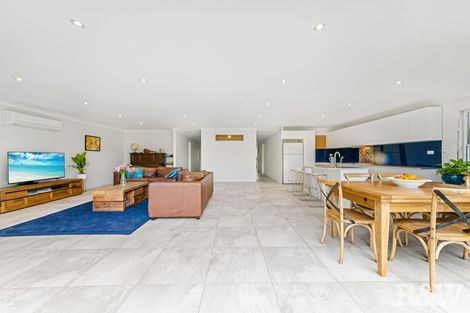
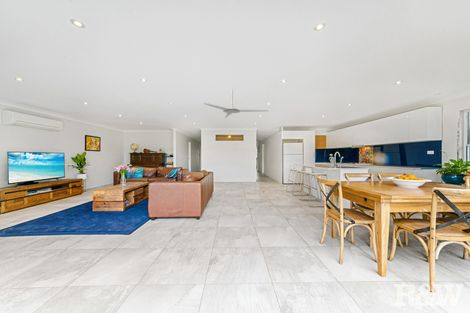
+ ceiling fan [202,88,269,119]
